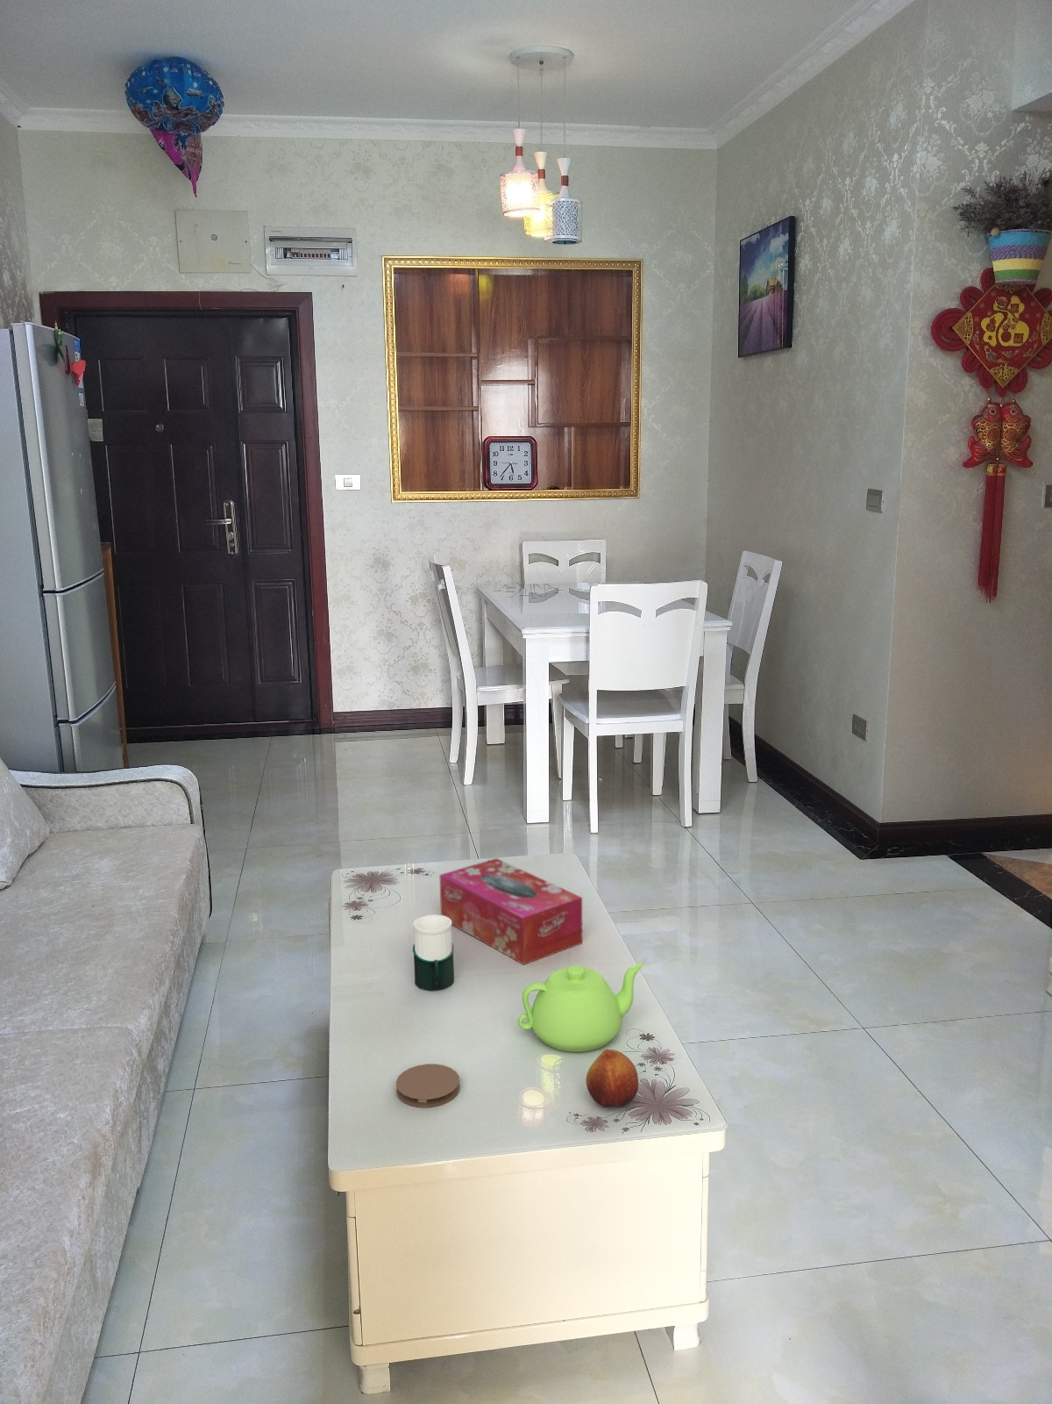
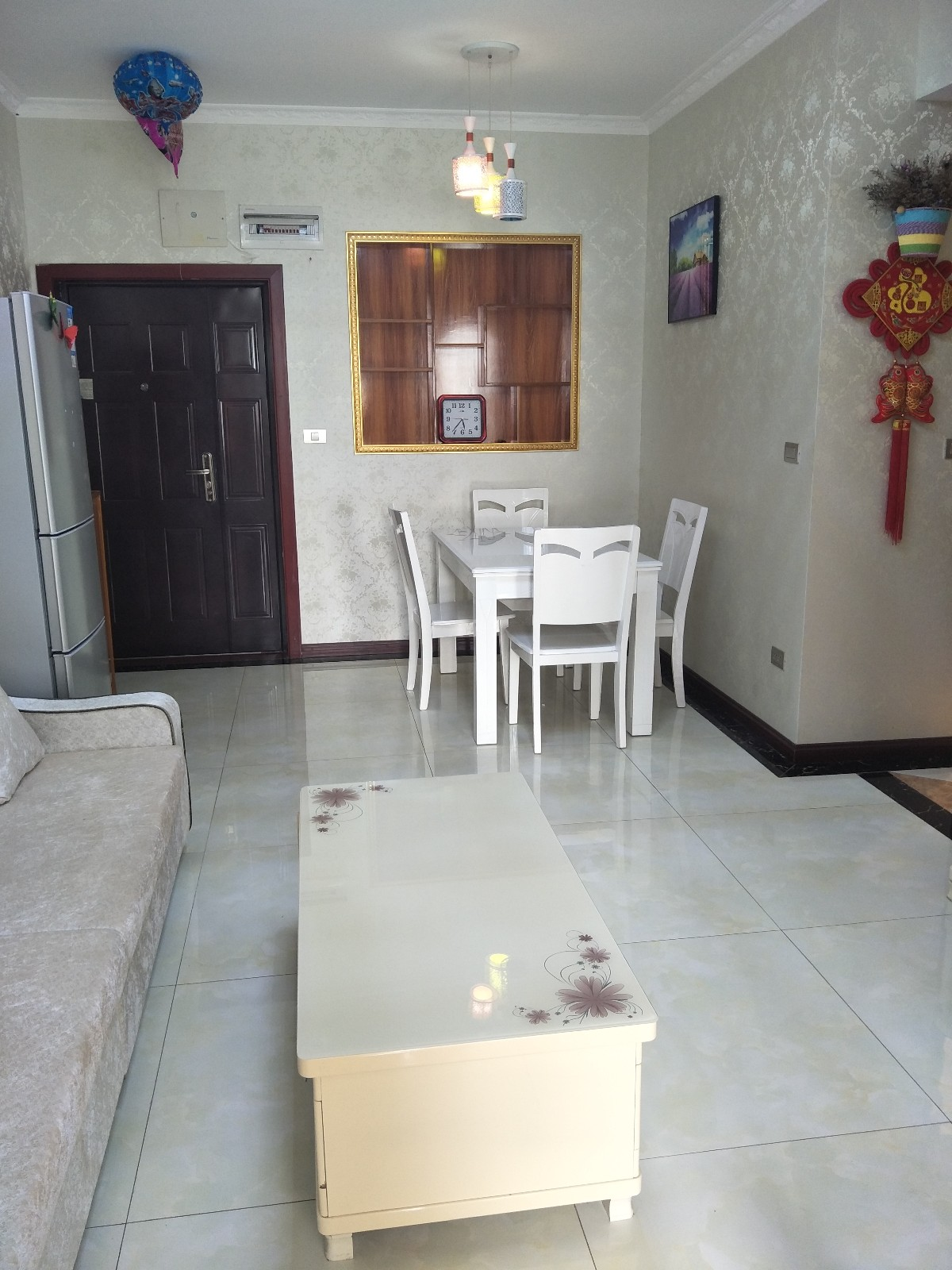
- teapot [517,963,645,1052]
- cup [412,914,455,992]
- tissue box [439,857,583,966]
- fruit [586,1049,639,1109]
- coaster [396,1064,461,1109]
